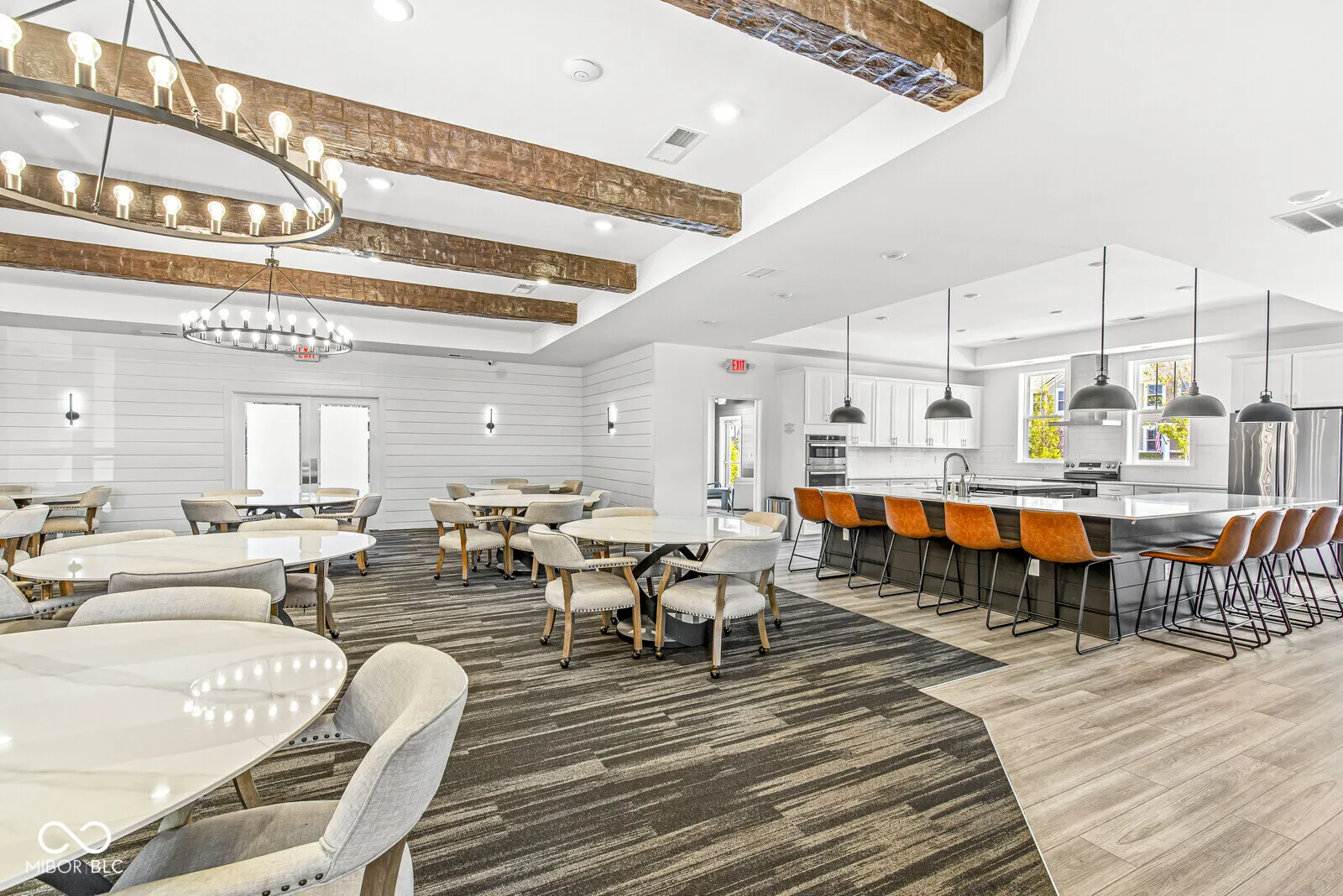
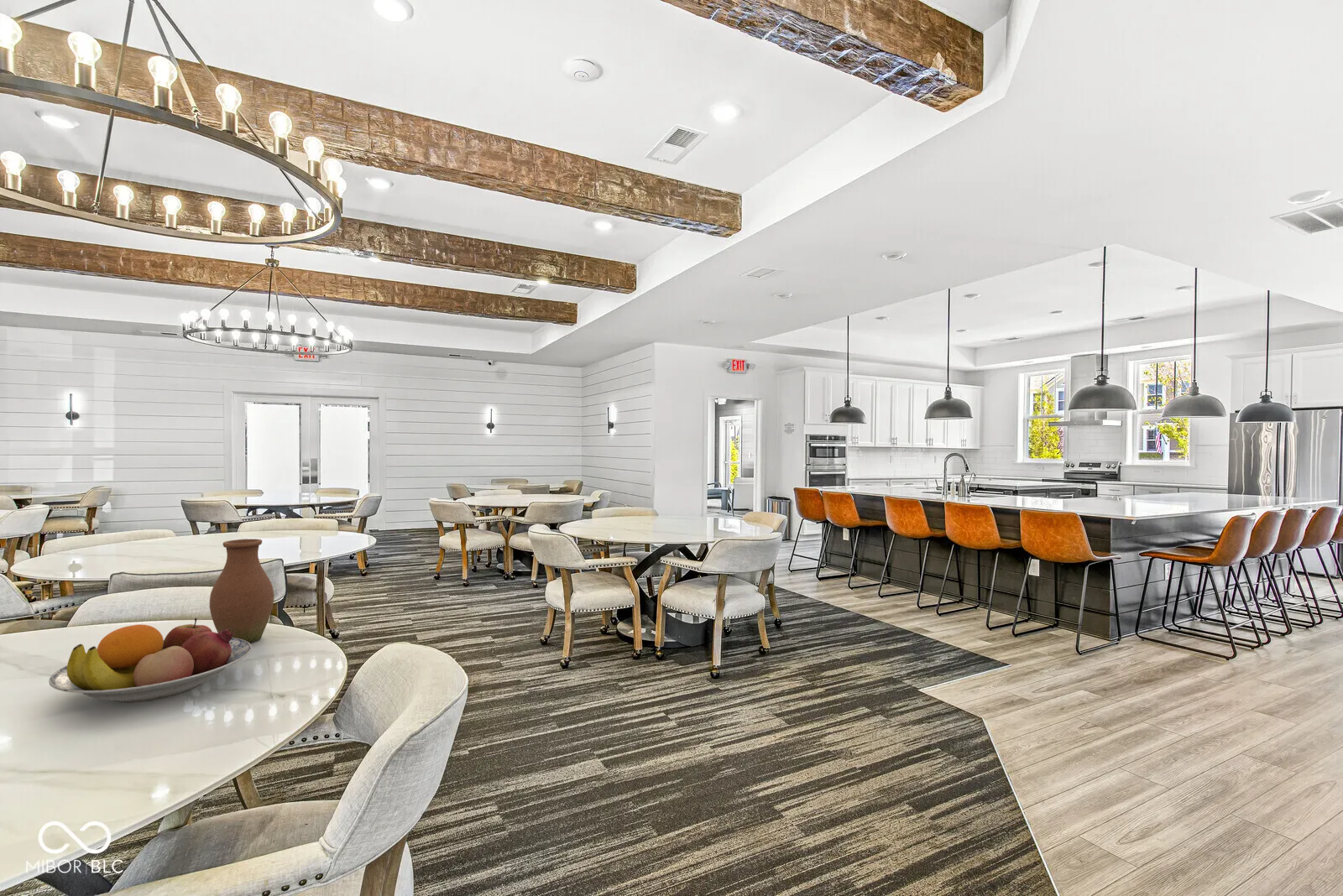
+ vase [209,538,274,644]
+ fruit bowl [48,617,253,703]
